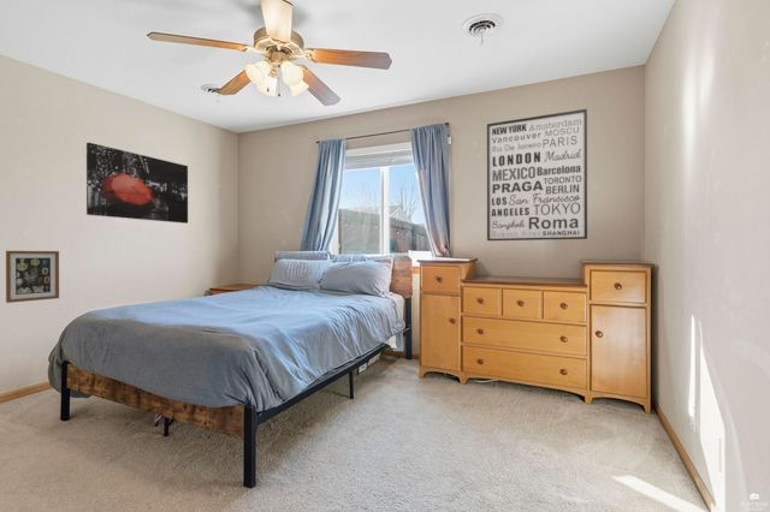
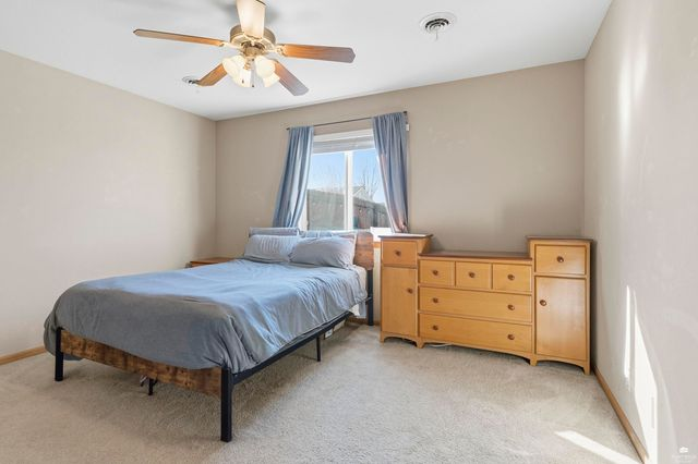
- wall art [5,250,60,304]
- wall art [85,142,189,225]
- wall art [486,108,588,242]
